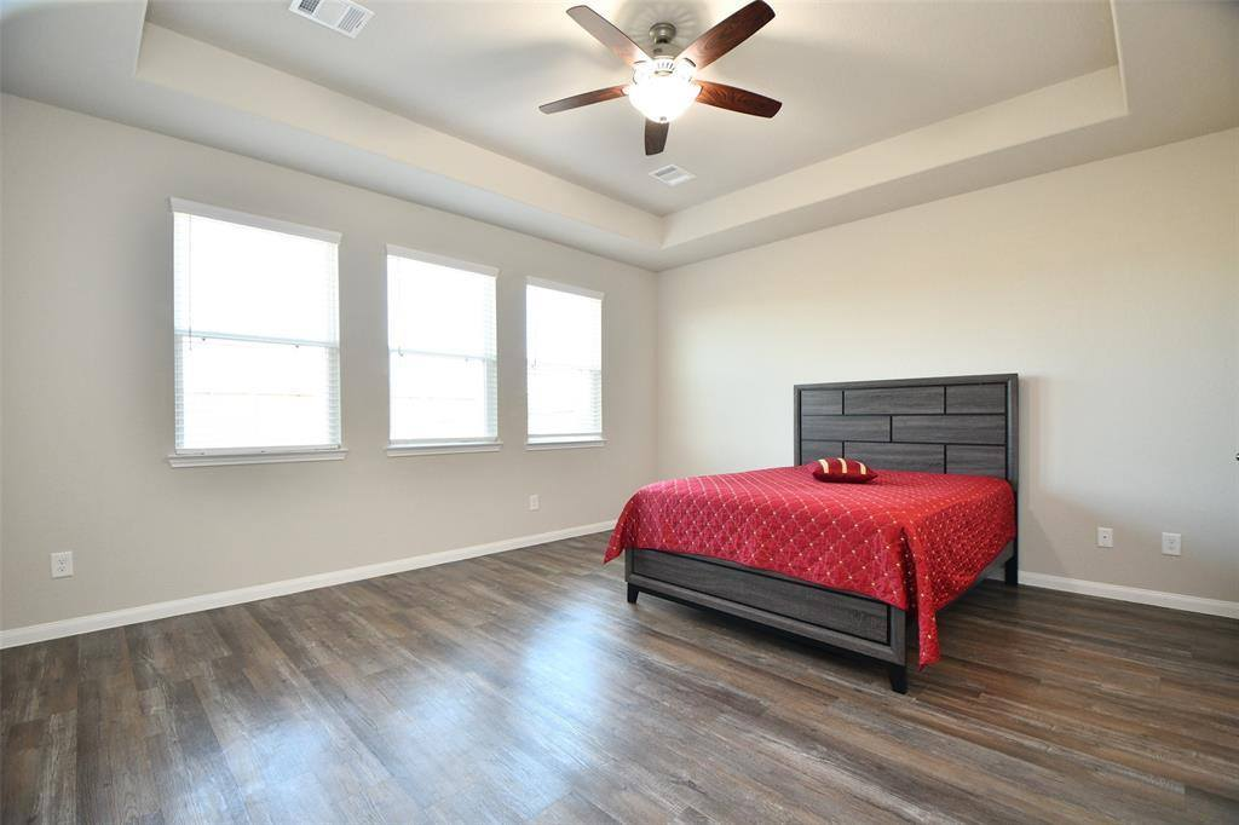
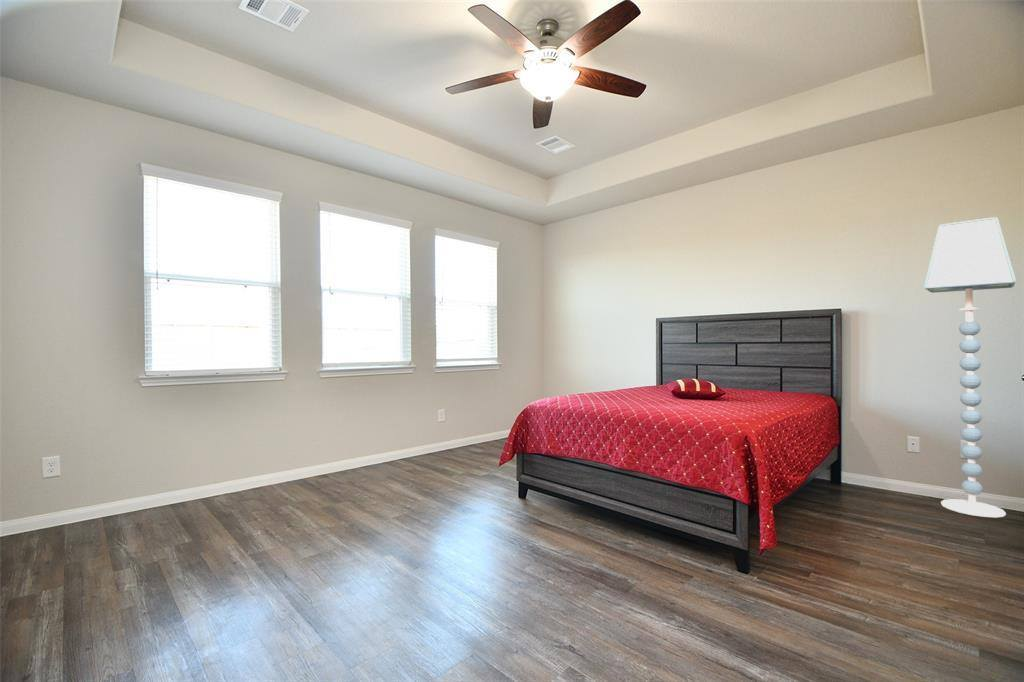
+ floor lamp [923,216,1017,518]
